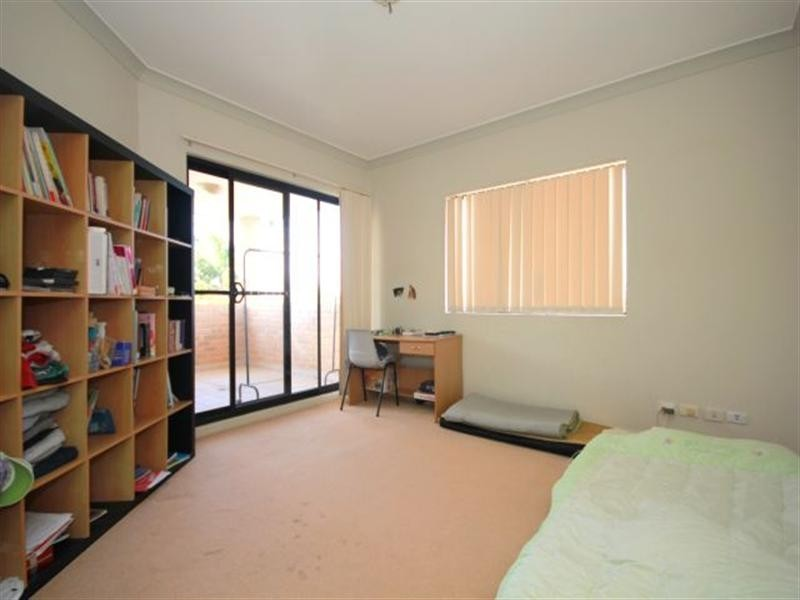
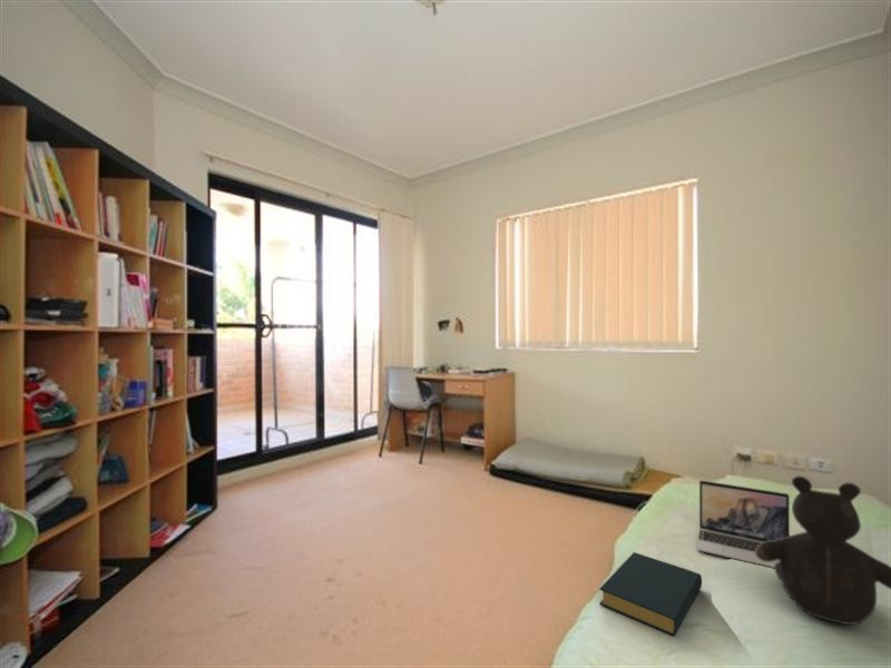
+ hardback book [598,551,703,637]
+ teddy bear [755,475,891,626]
+ laptop [696,480,791,569]
